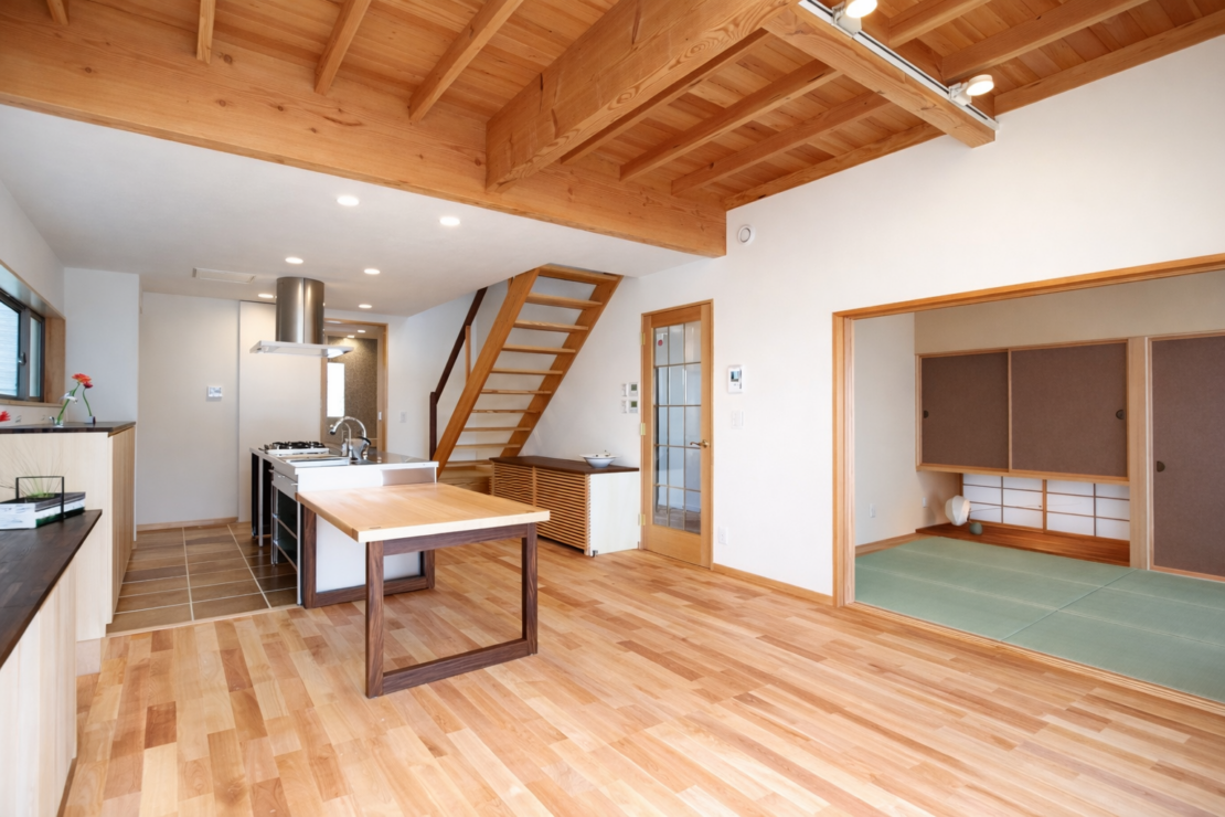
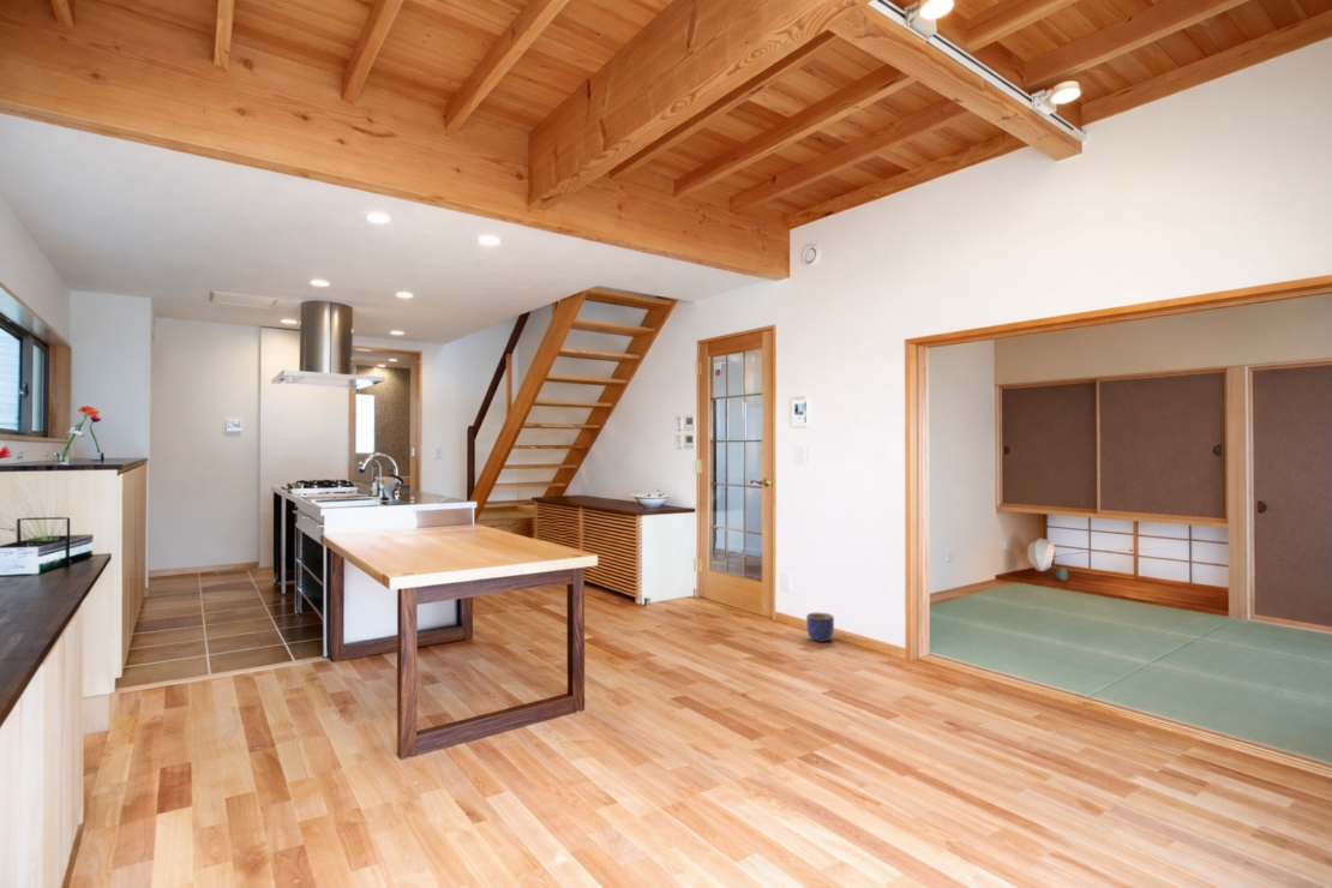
+ planter [805,611,835,643]
